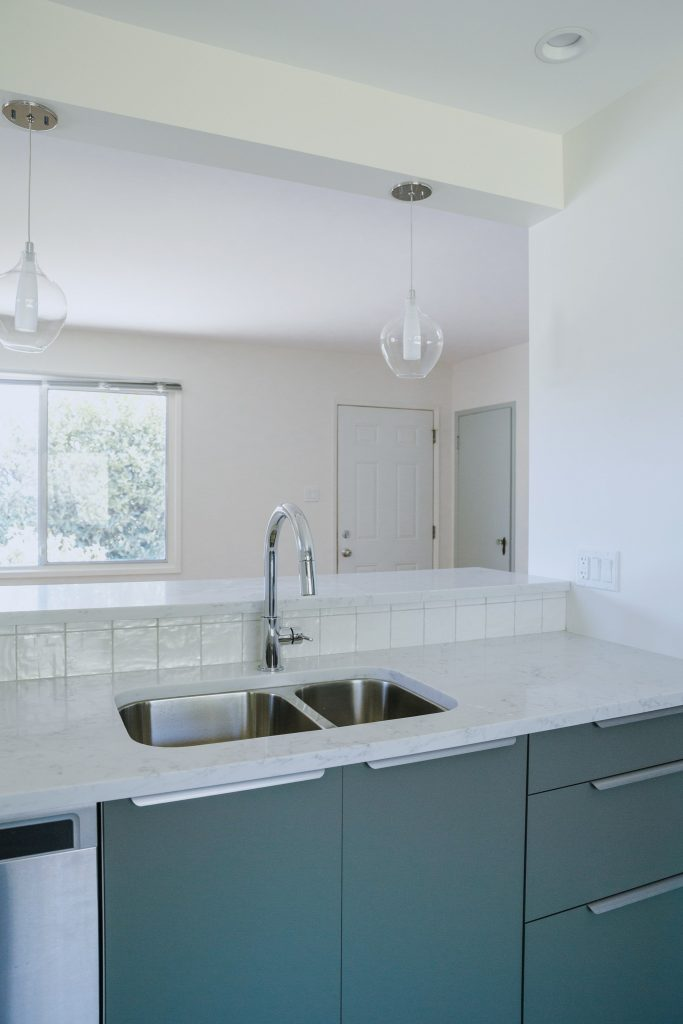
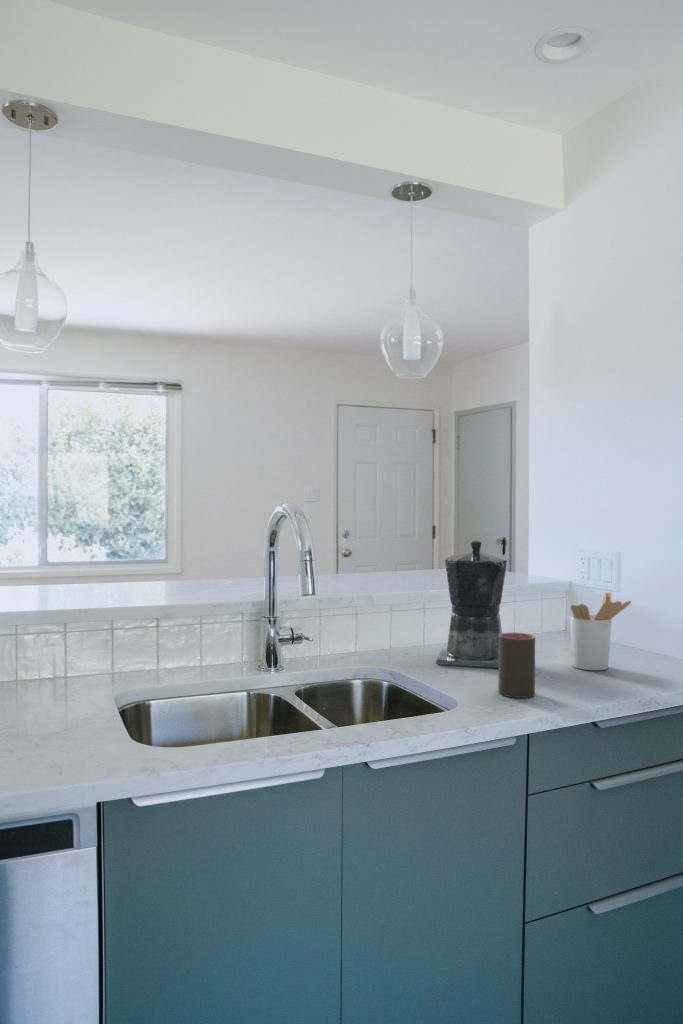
+ coffee maker [435,539,508,669]
+ utensil holder [569,591,632,671]
+ cup [497,632,536,699]
